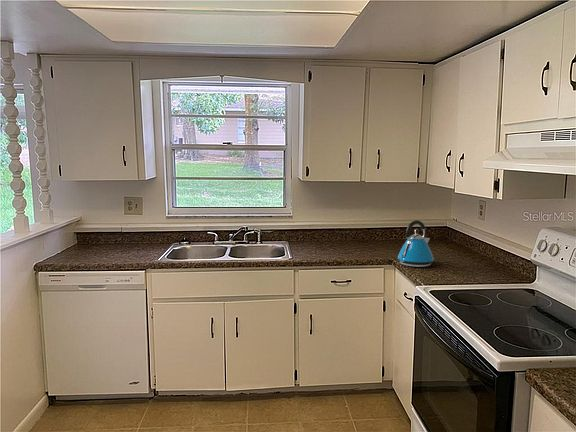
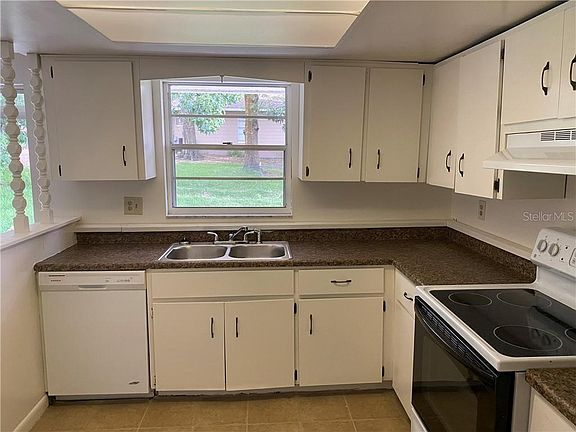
- kettle [397,219,435,268]
